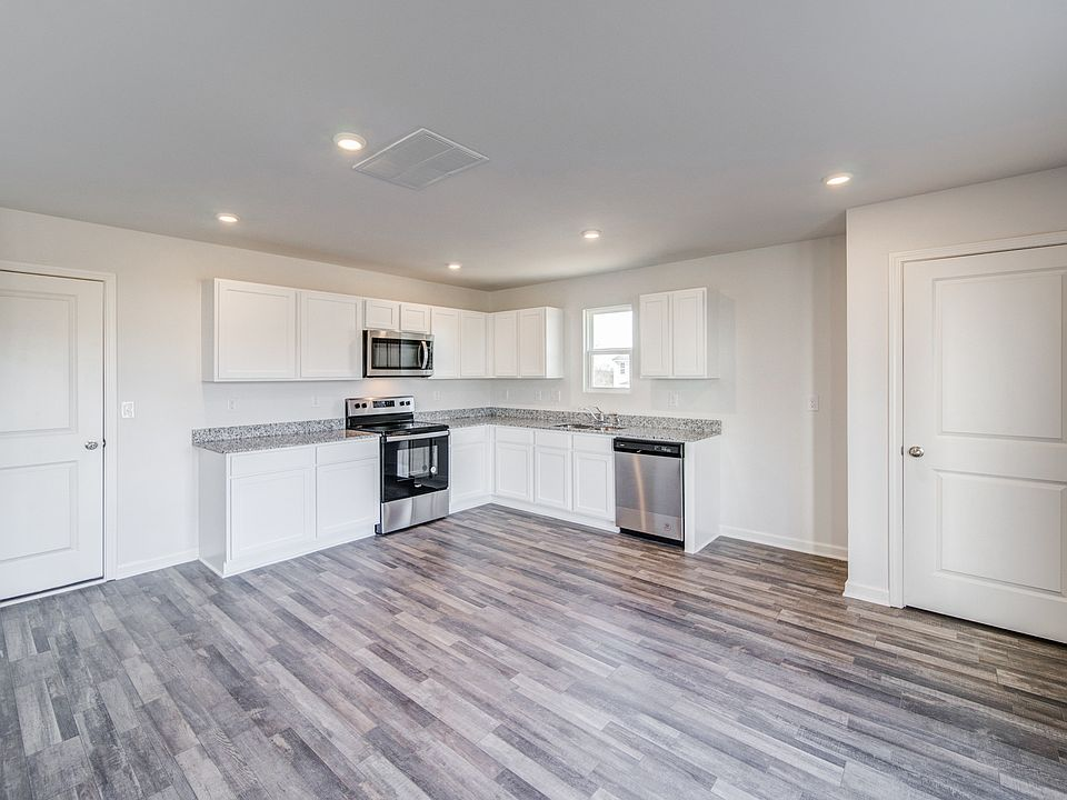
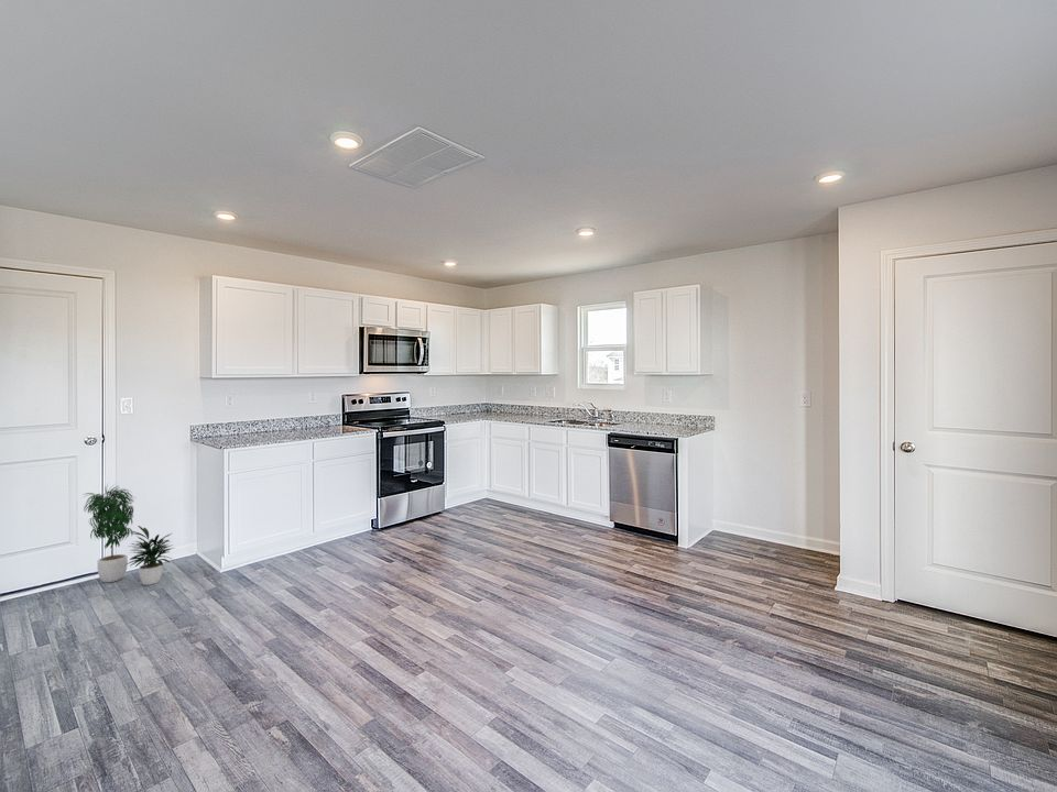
+ potted plant [83,483,175,586]
